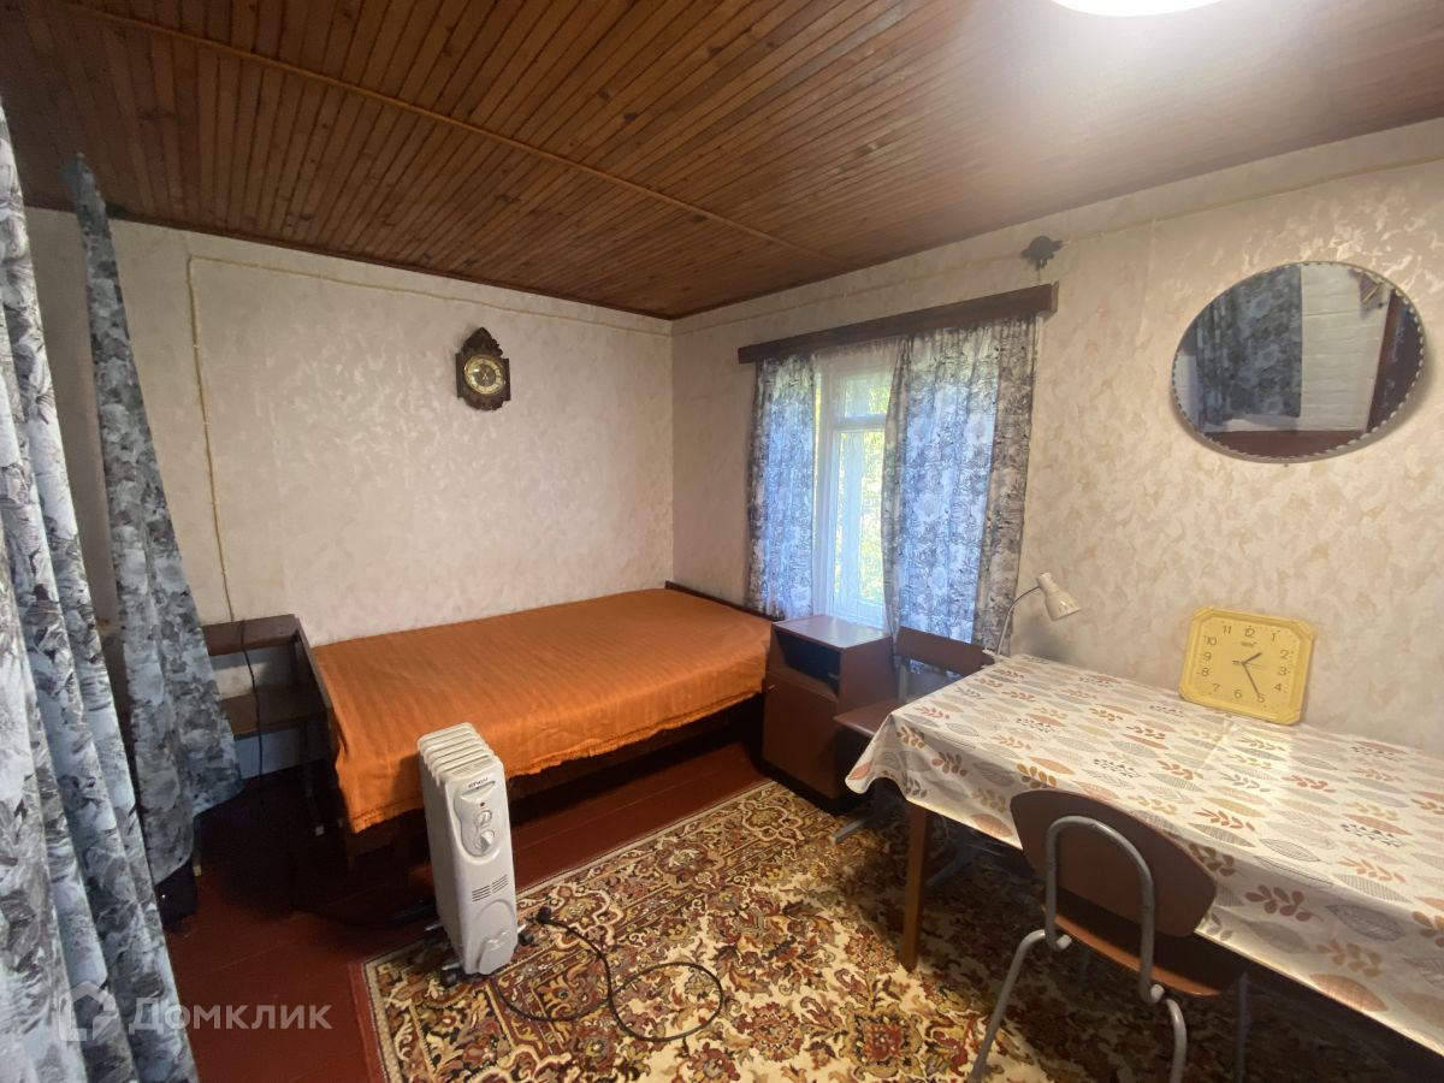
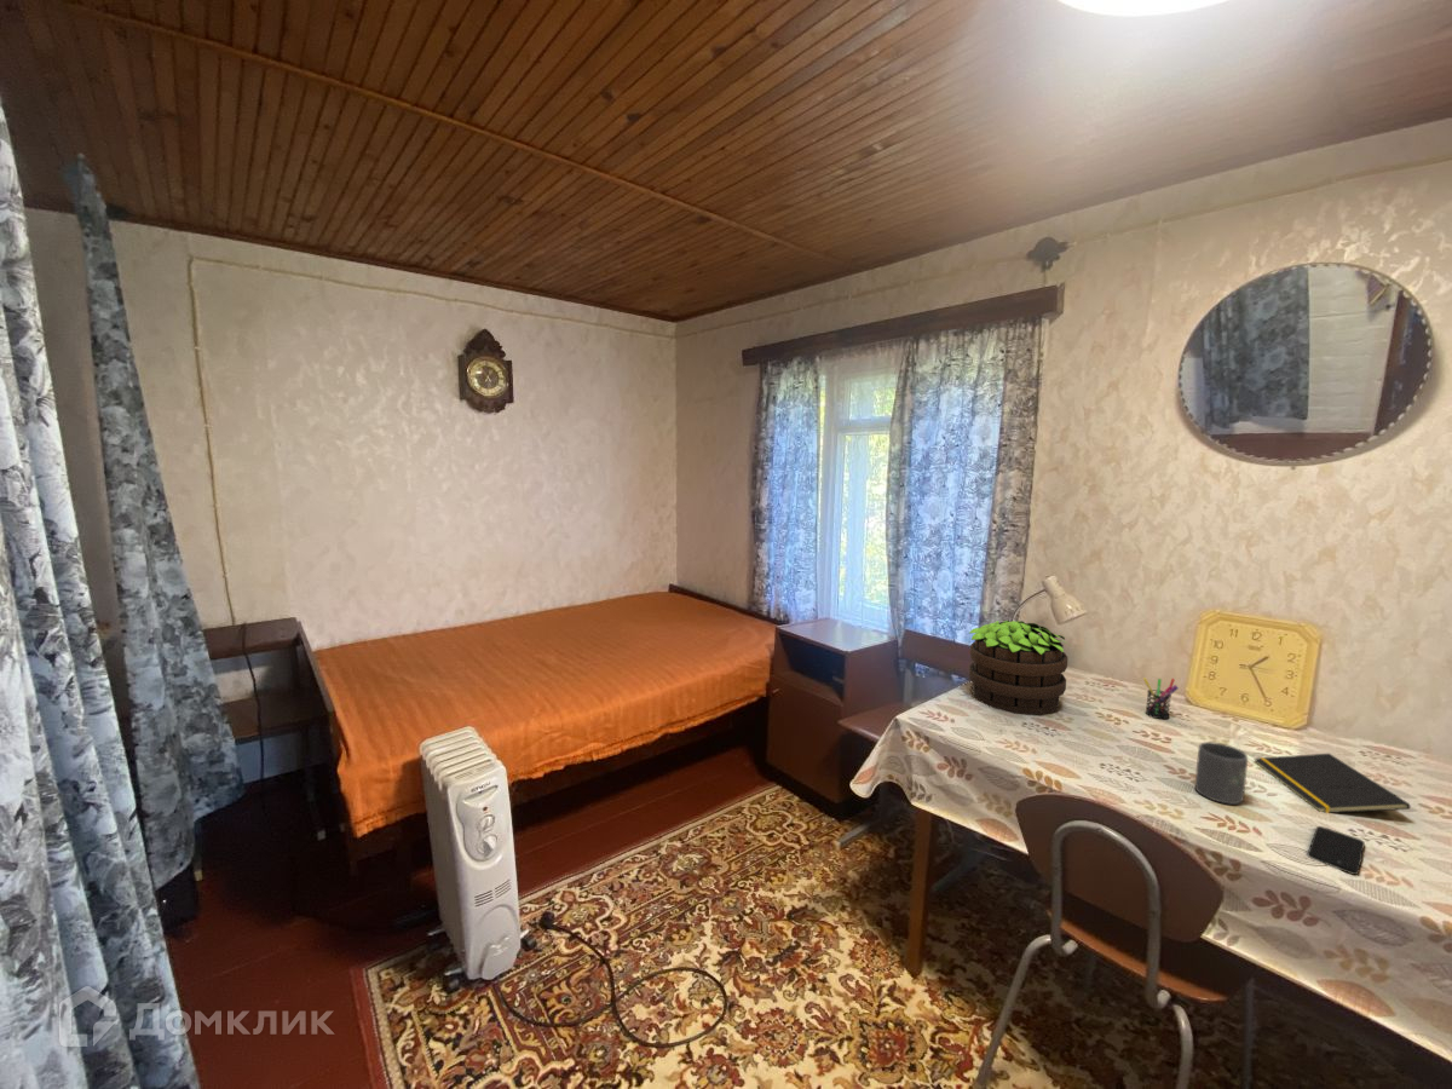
+ potted plant [968,620,1072,716]
+ mug [1194,741,1249,806]
+ smartphone [1306,825,1366,876]
+ pen holder [1142,676,1180,720]
+ notepad [1252,753,1411,814]
